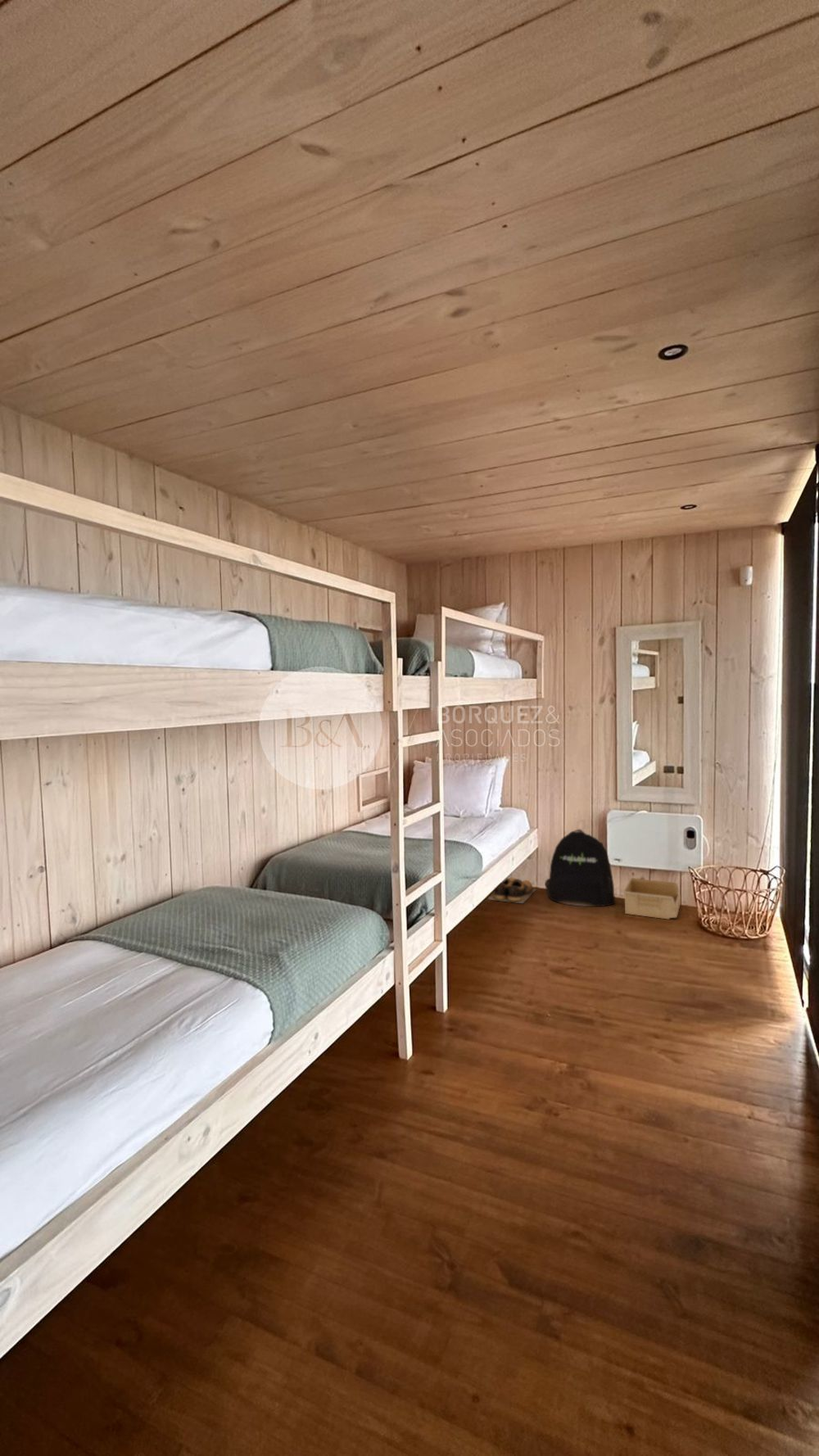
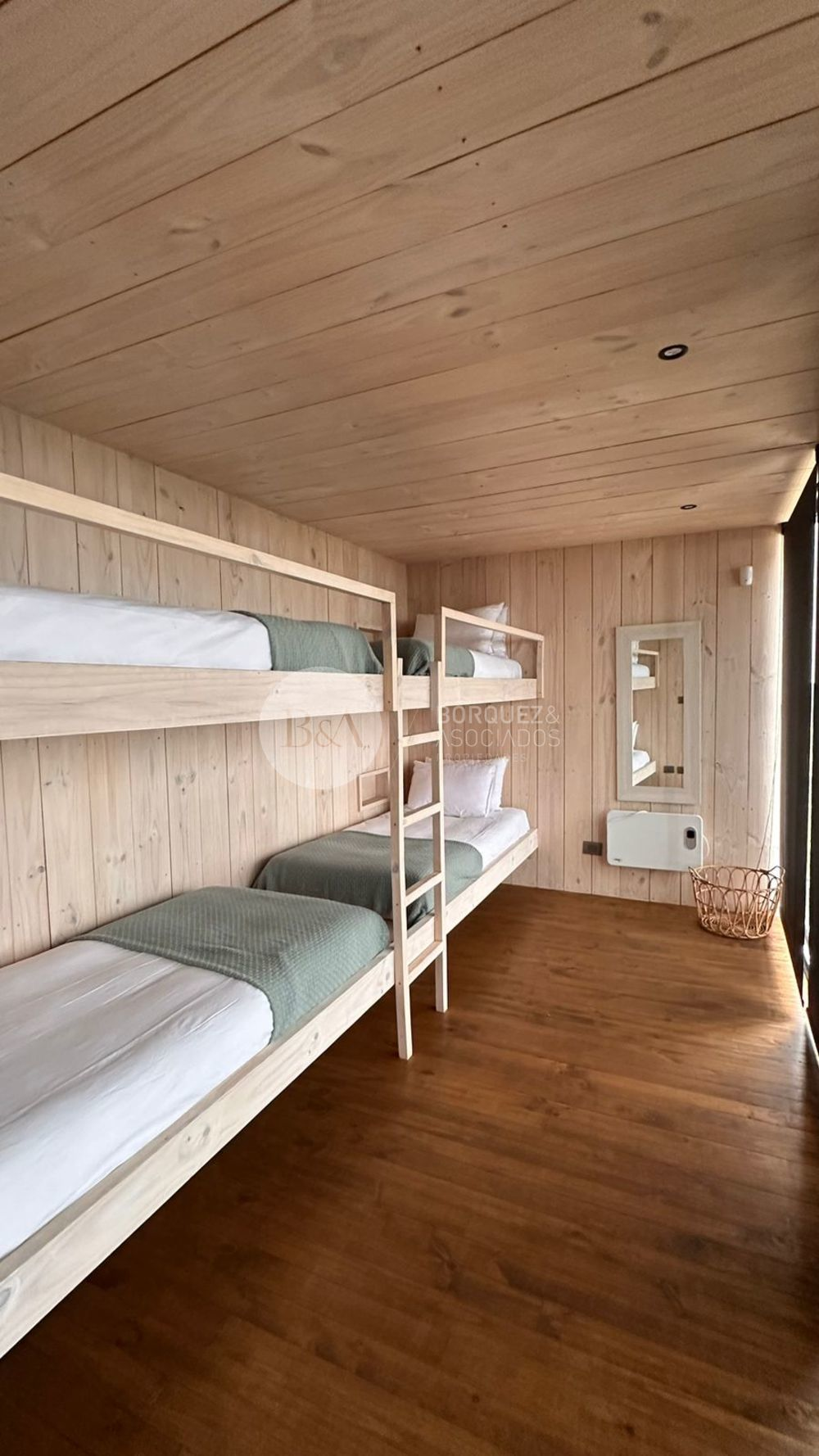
- storage bin [622,877,681,920]
- backpack [544,829,616,907]
- shoes [486,877,537,904]
